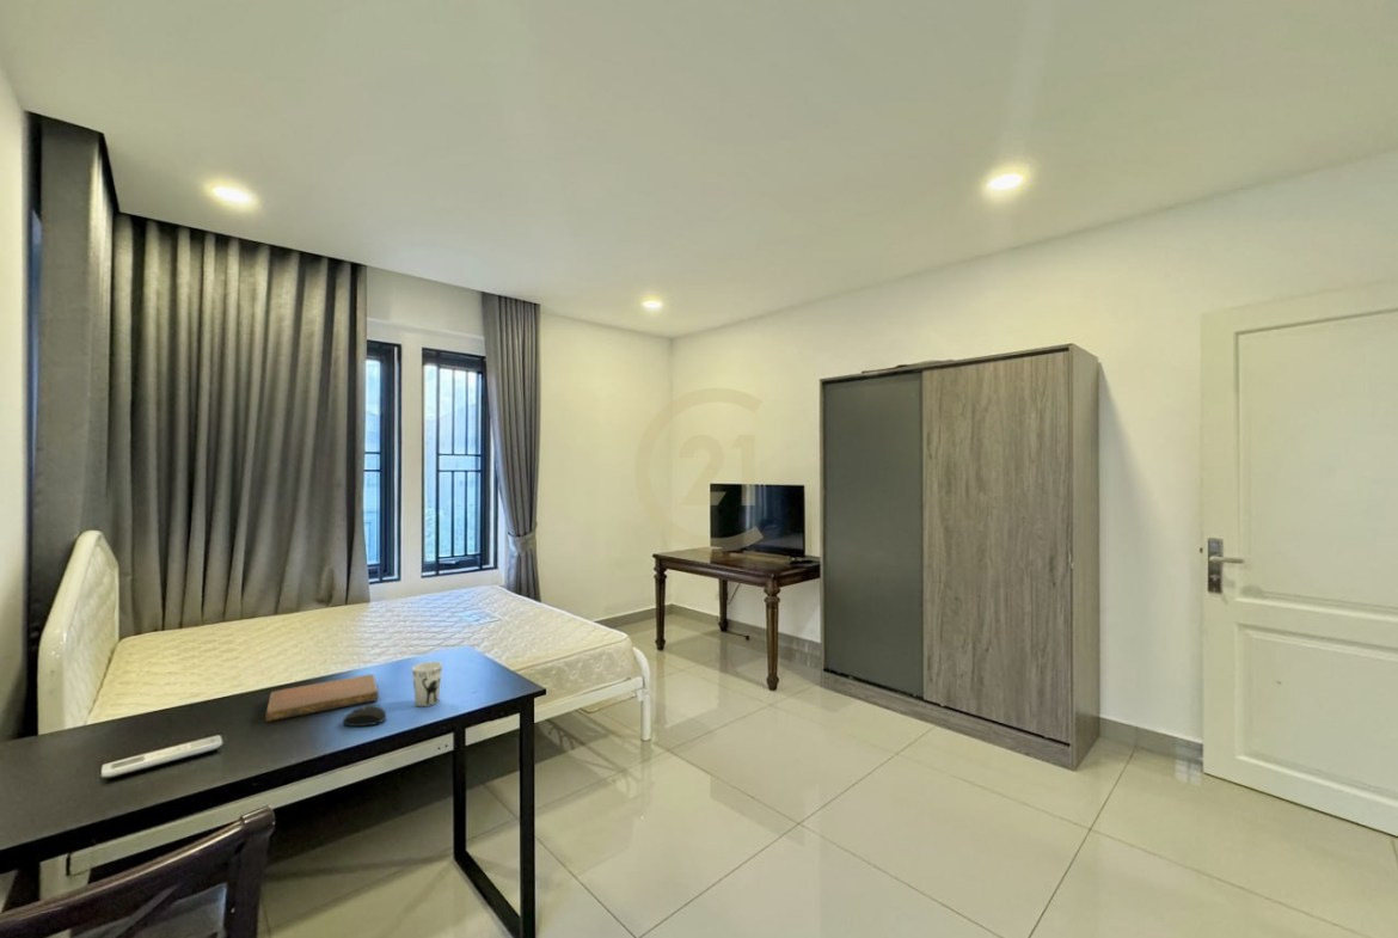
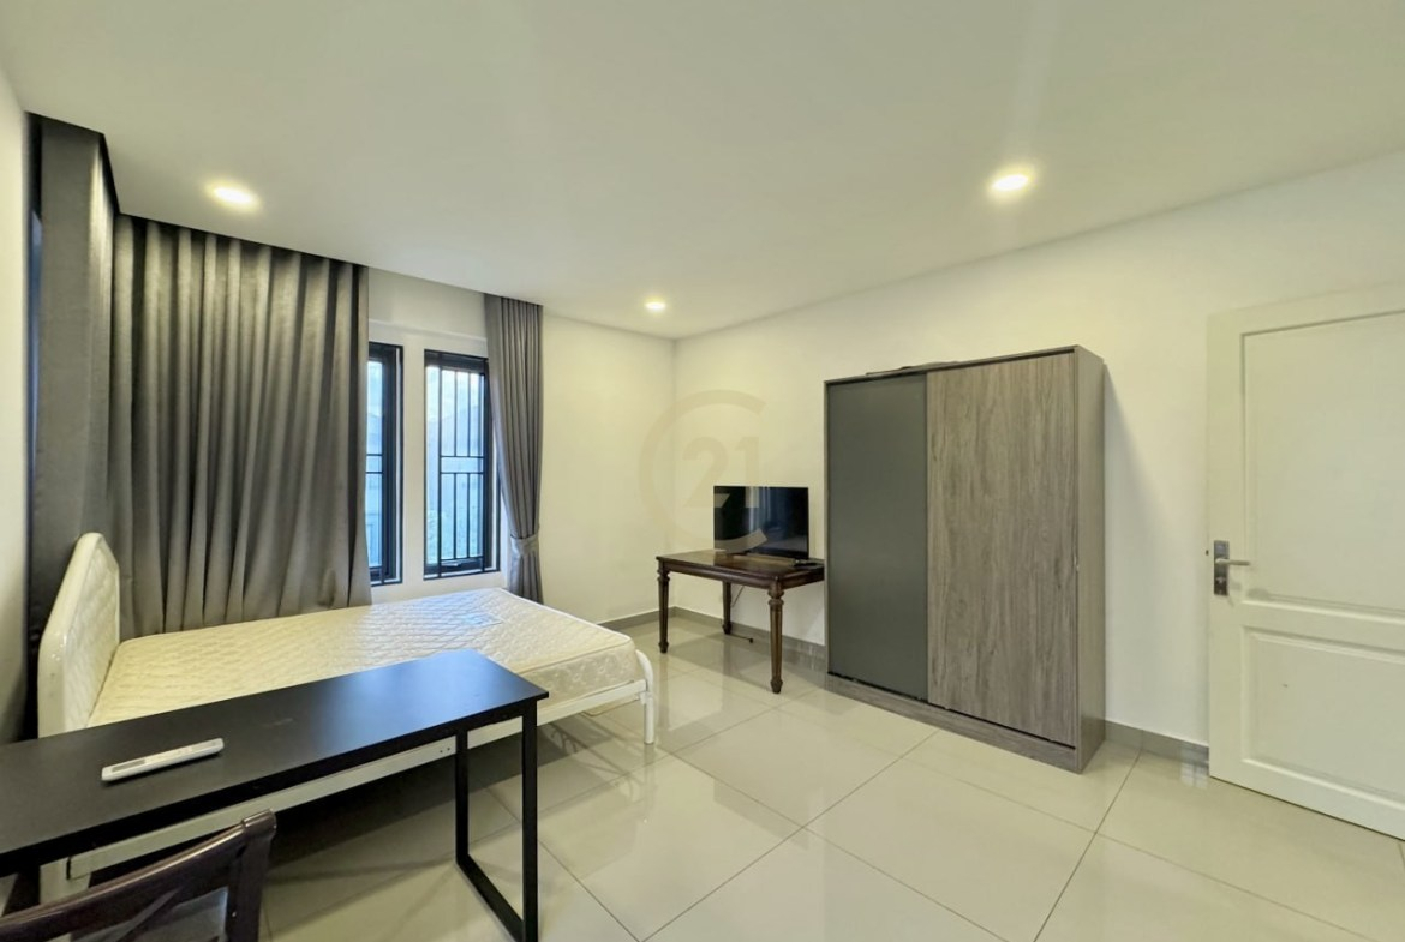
- notebook [264,673,379,723]
- cup [411,661,443,707]
- mouse [342,704,387,728]
